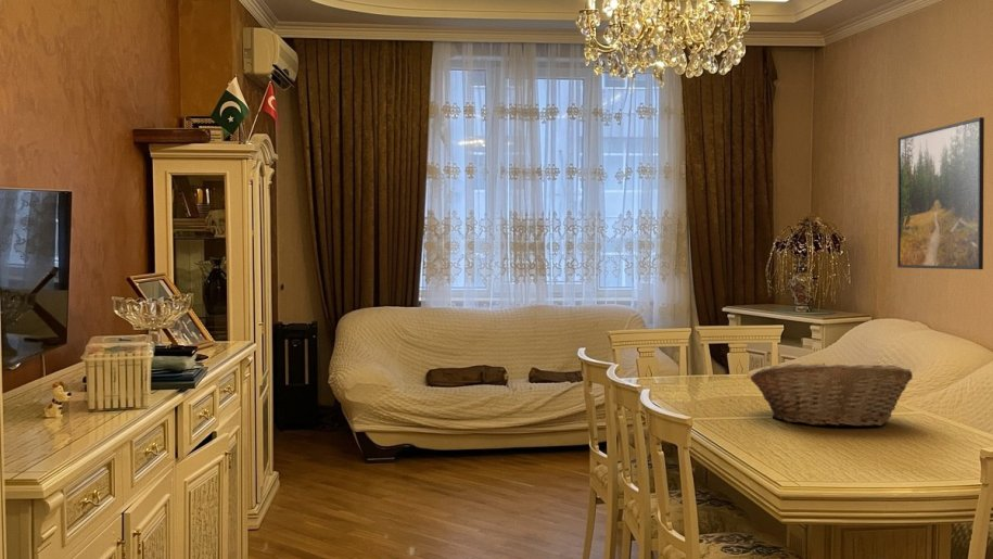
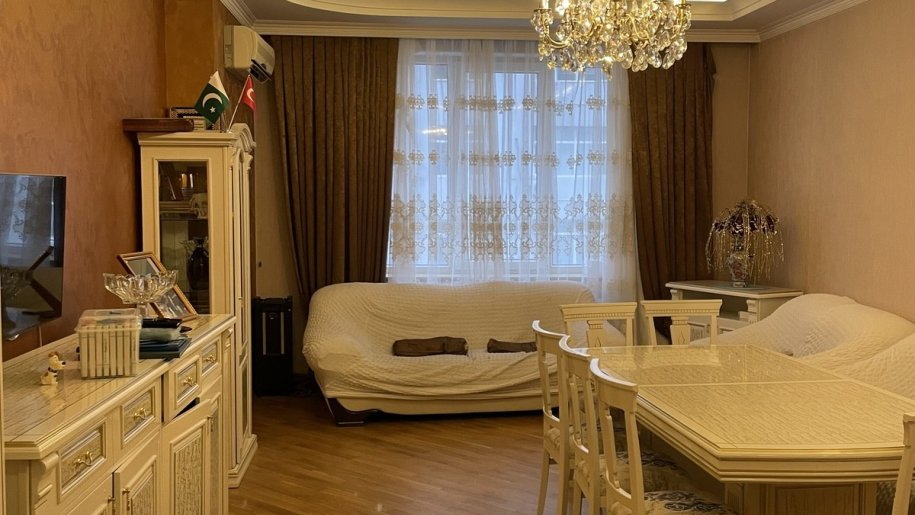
- fruit basket [750,363,914,428]
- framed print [896,116,985,270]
